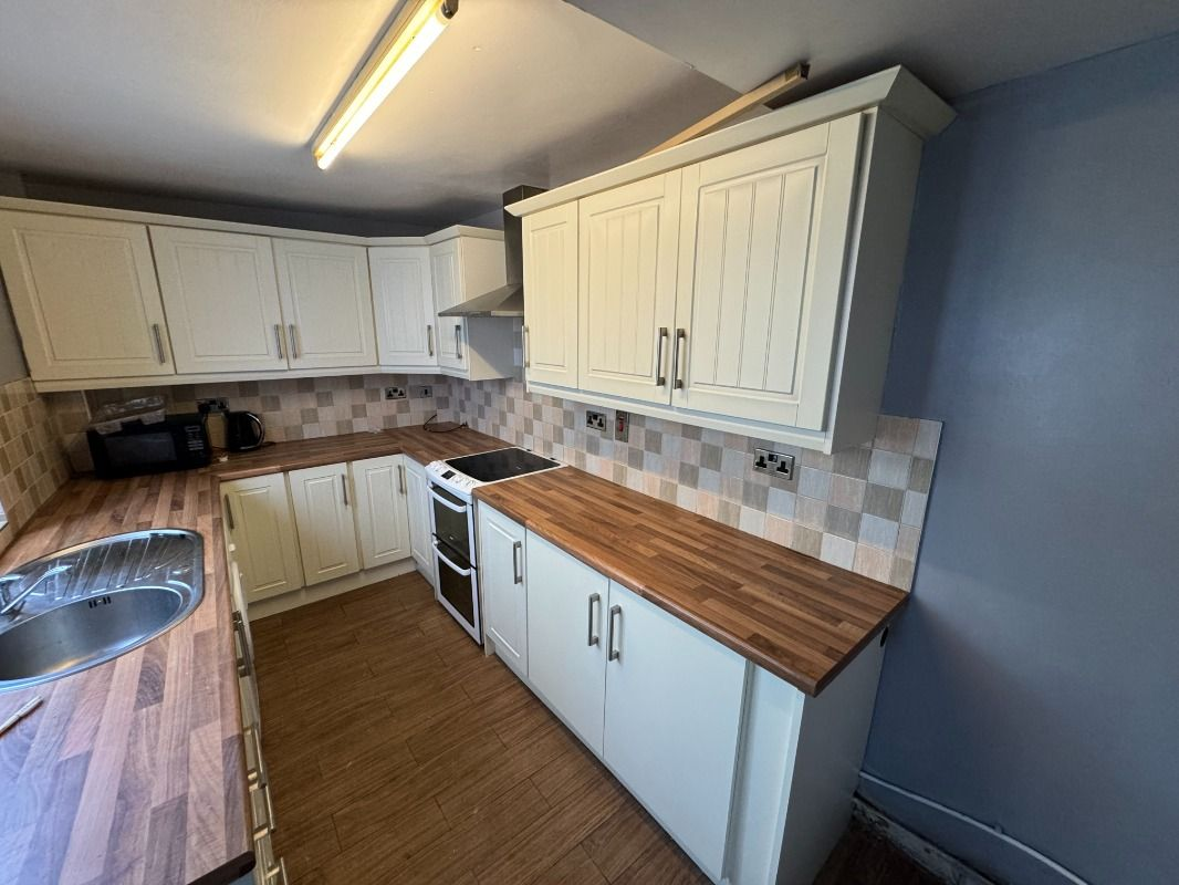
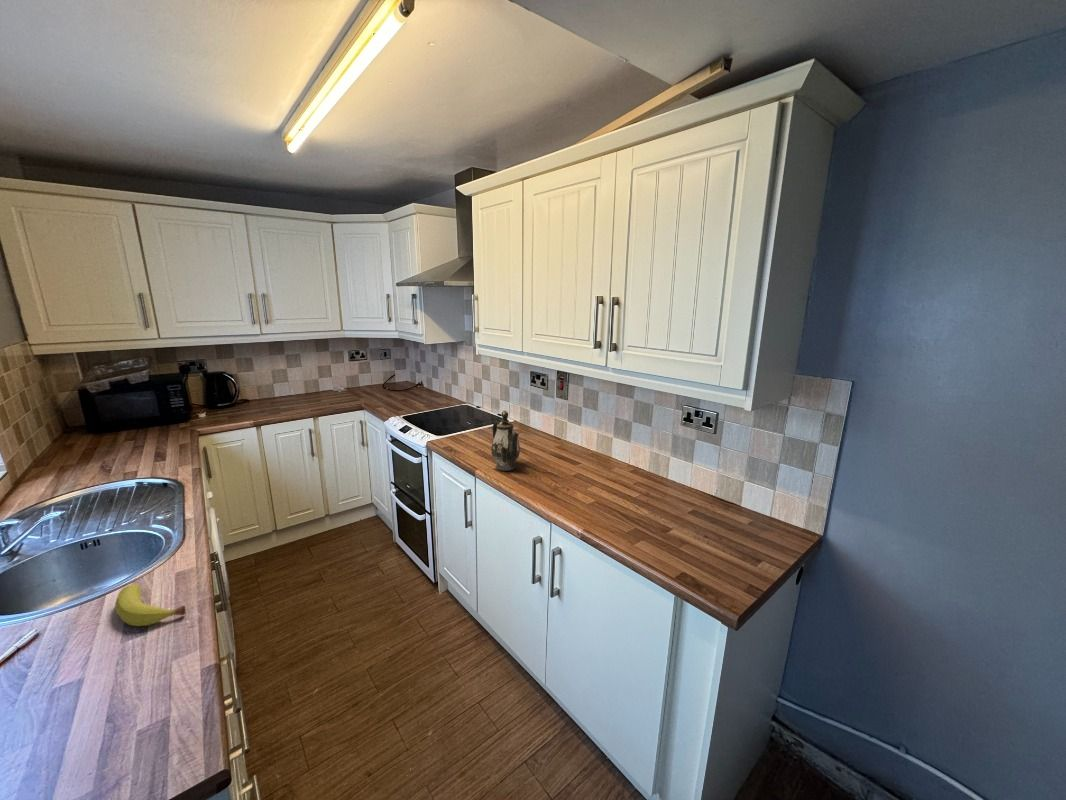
+ teapot [490,410,521,472]
+ fruit [114,583,187,627]
